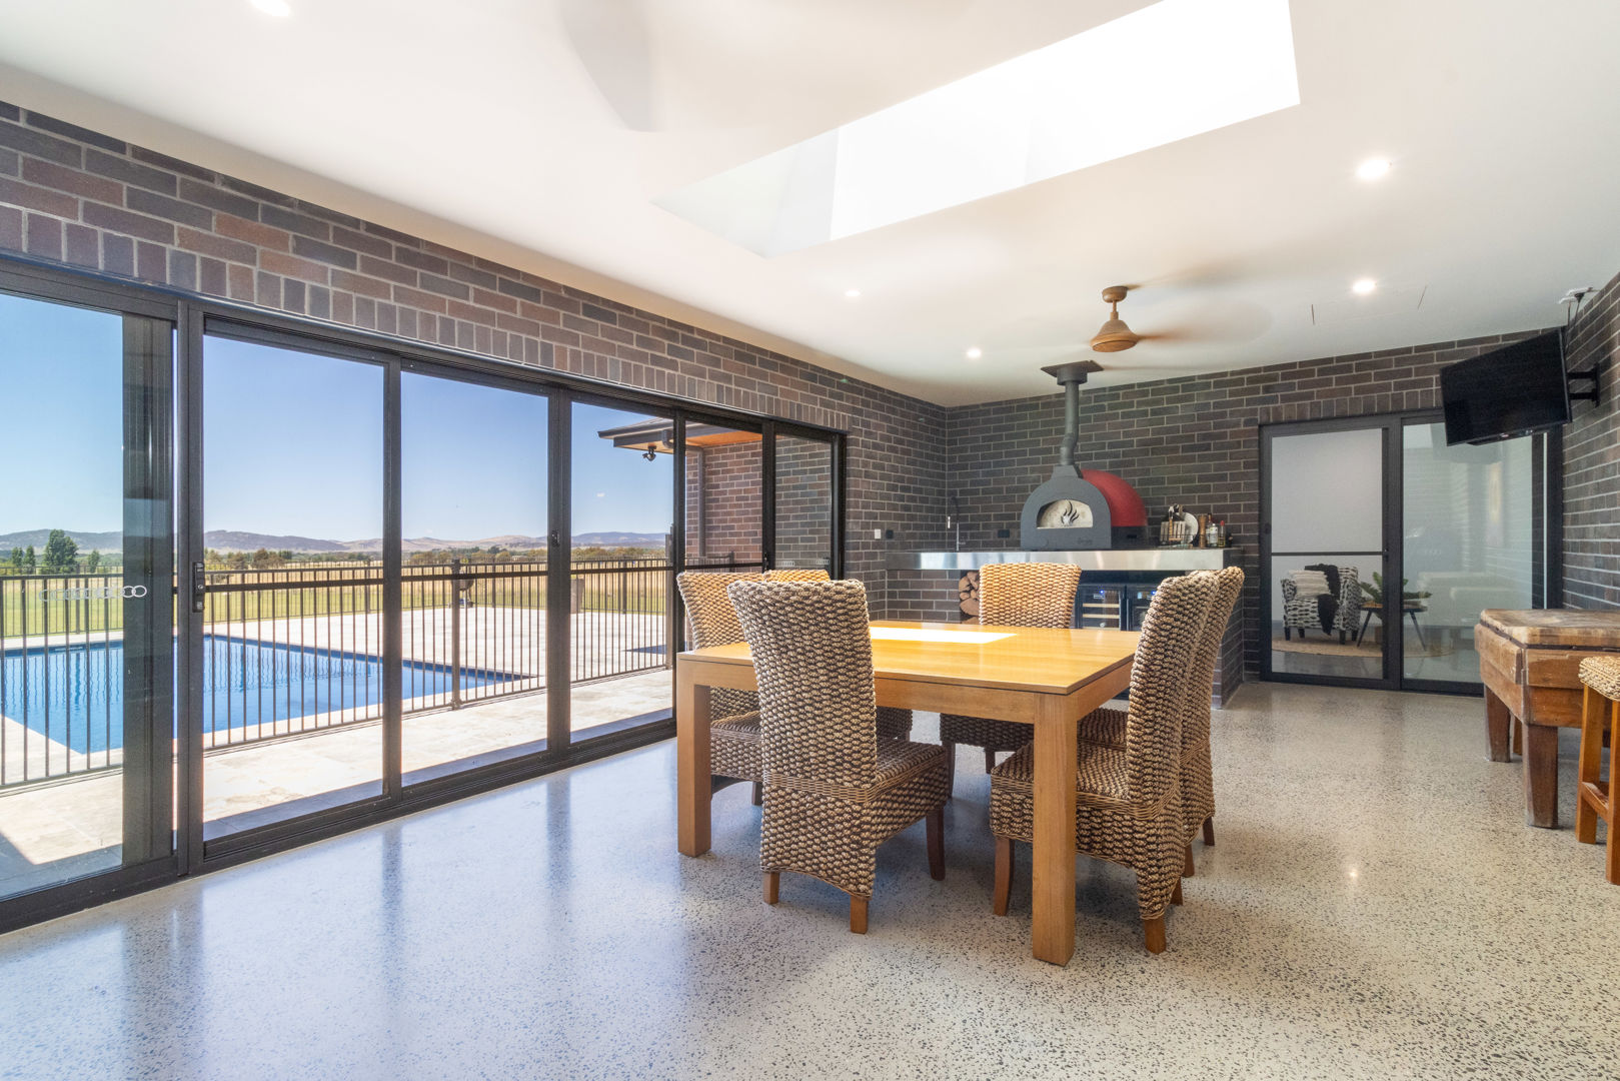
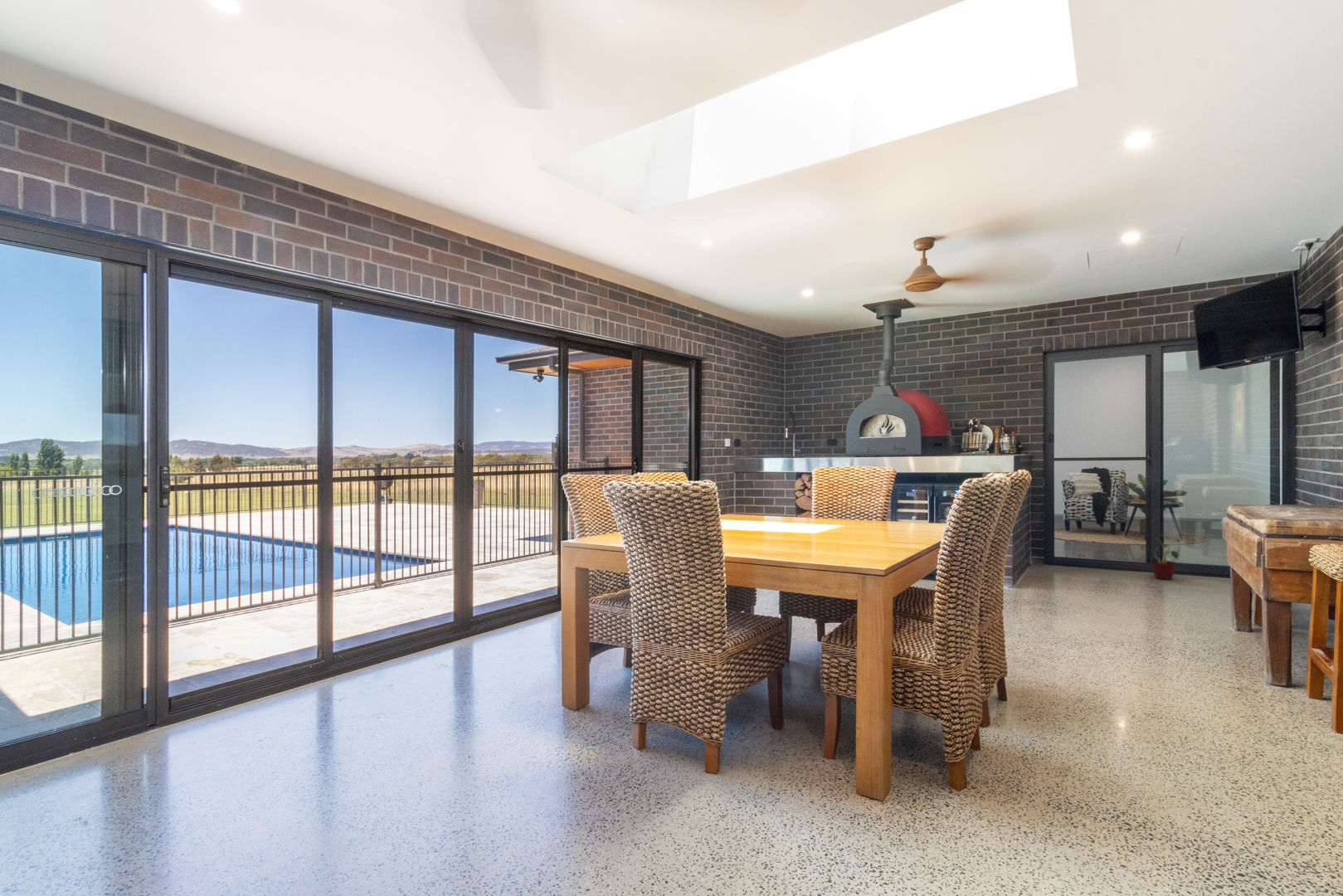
+ potted plant [1145,533,1185,580]
